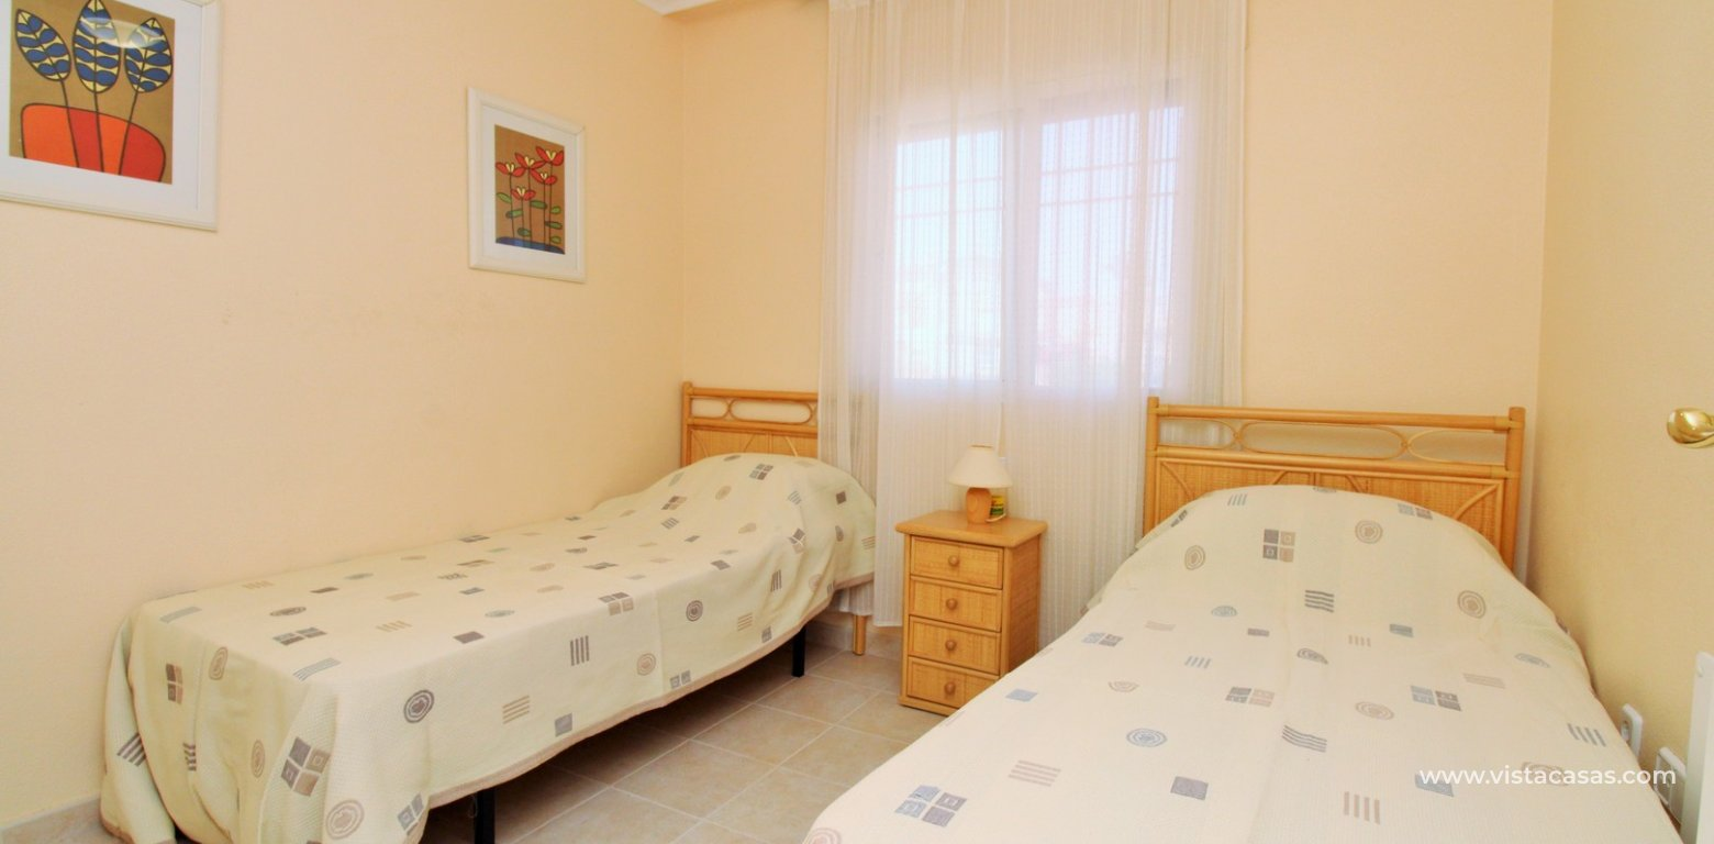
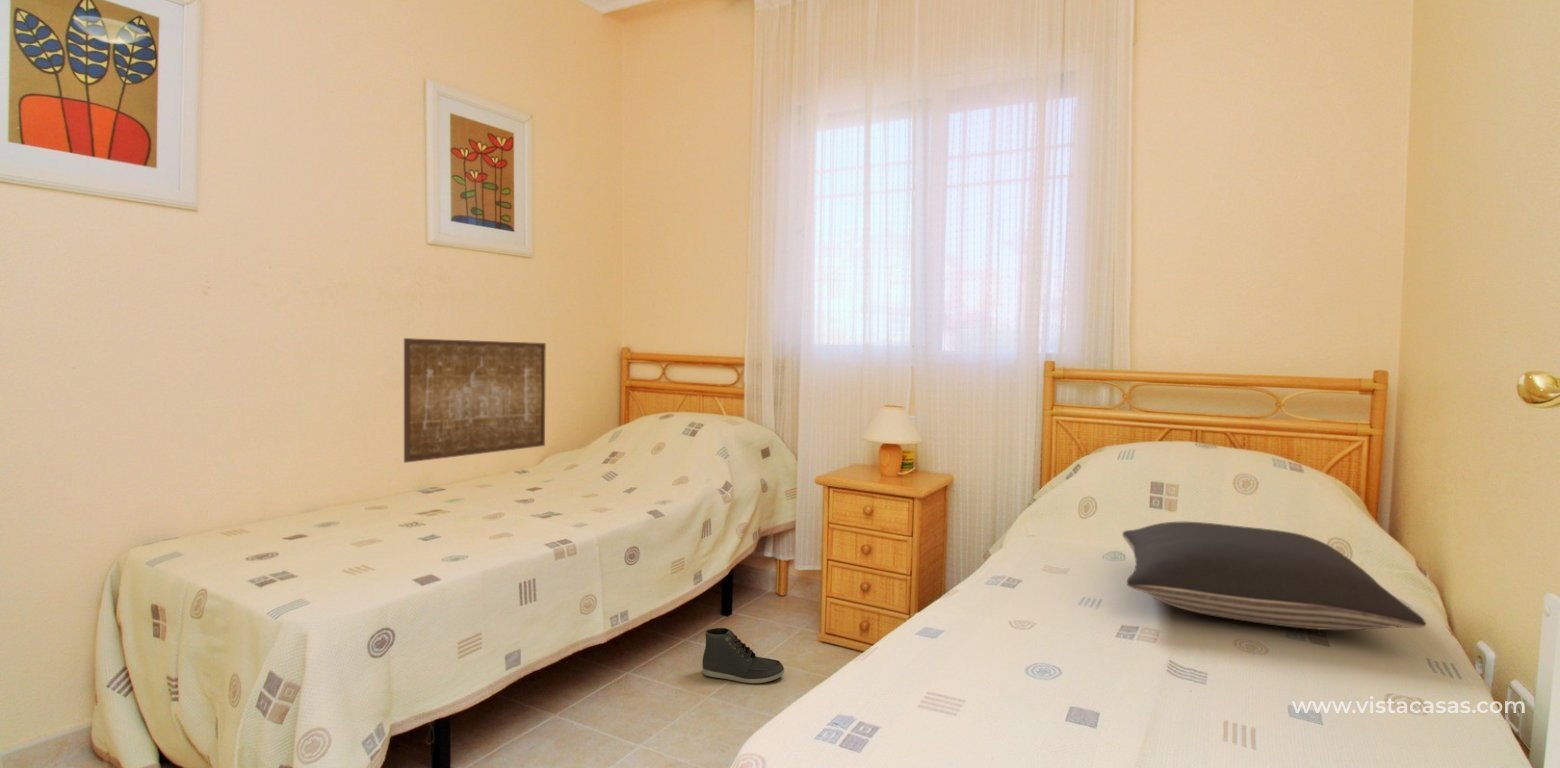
+ pillow [1121,521,1427,631]
+ wall art [403,337,547,464]
+ sneaker [701,627,785,684]
